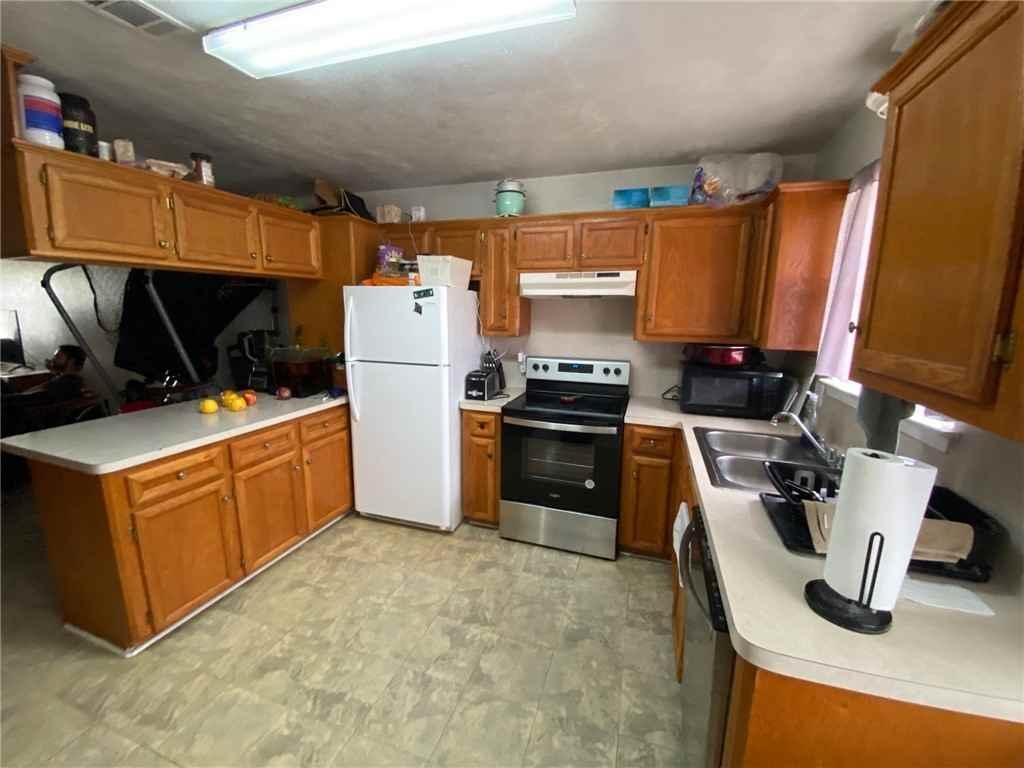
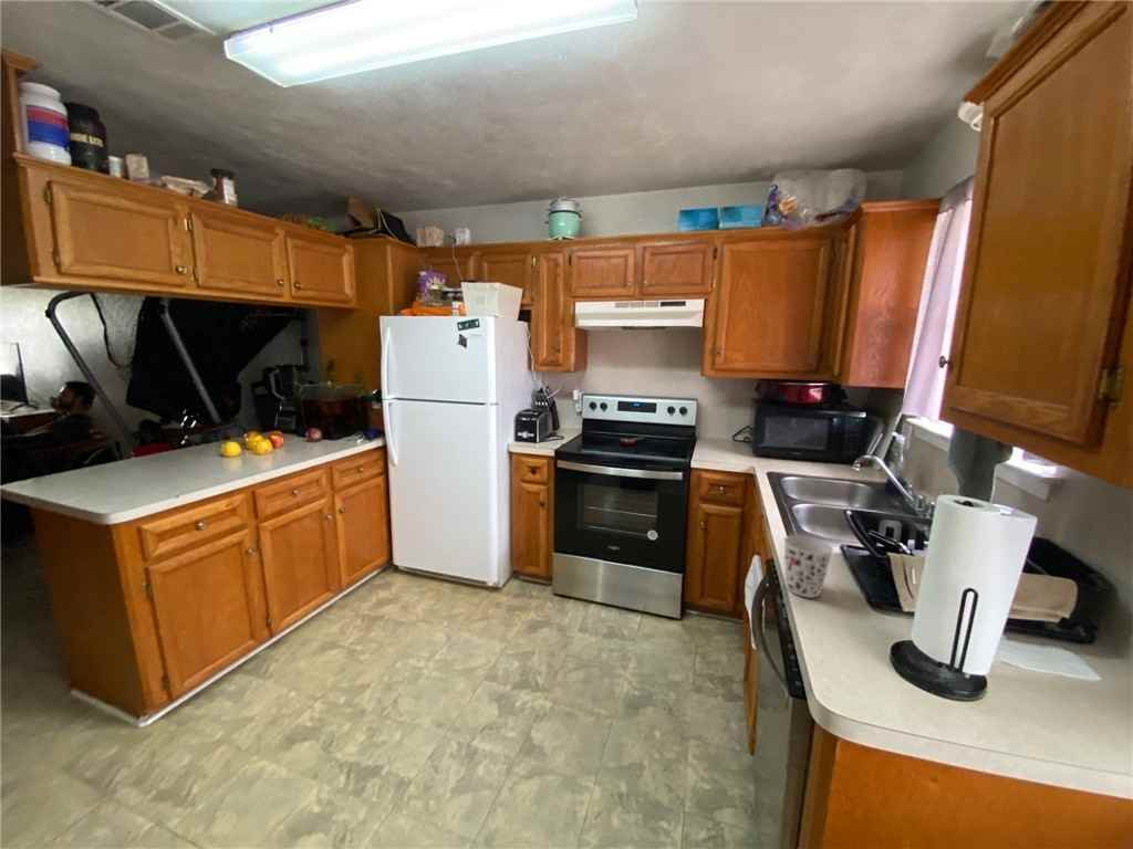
+ cup [782,534,834,599]
